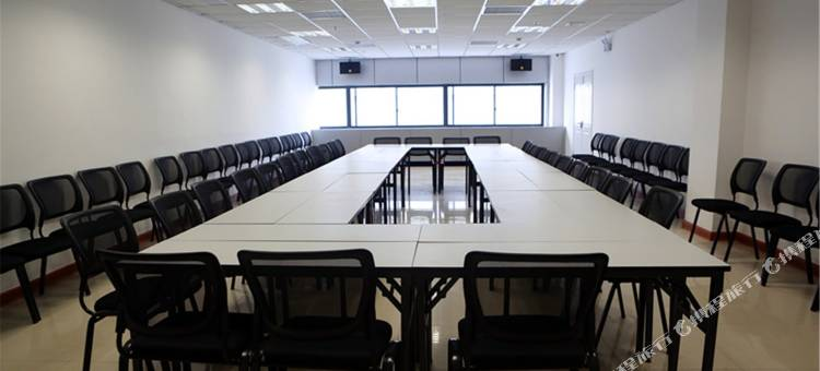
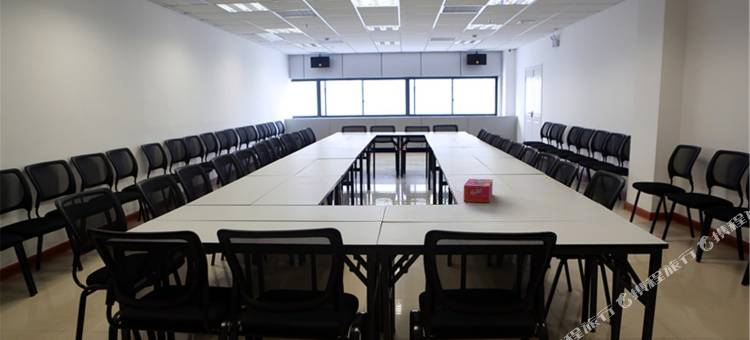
+ tissue box [463,178,494,204]
